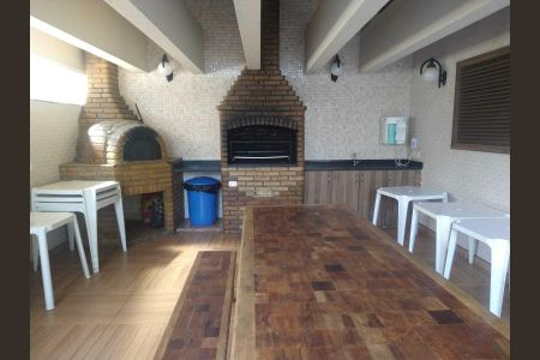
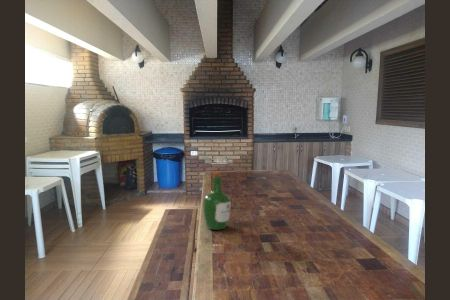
+ wine bottle [202,171,232,231]
